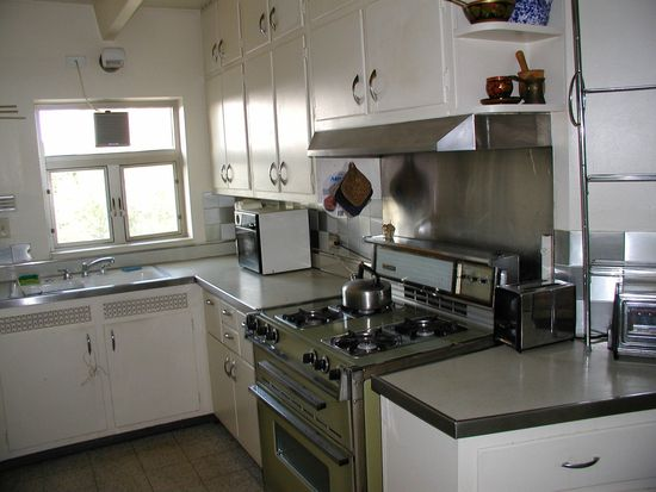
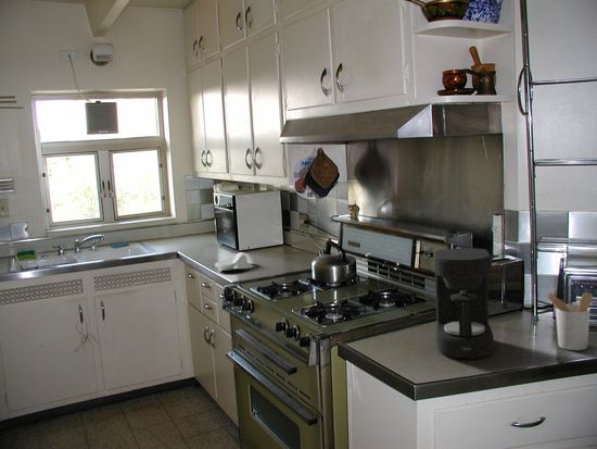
+ coffee maker [432,247,495,360]
+ spoon rest [214,252,255,272]
+ utensil holder [544,291,594,351]
